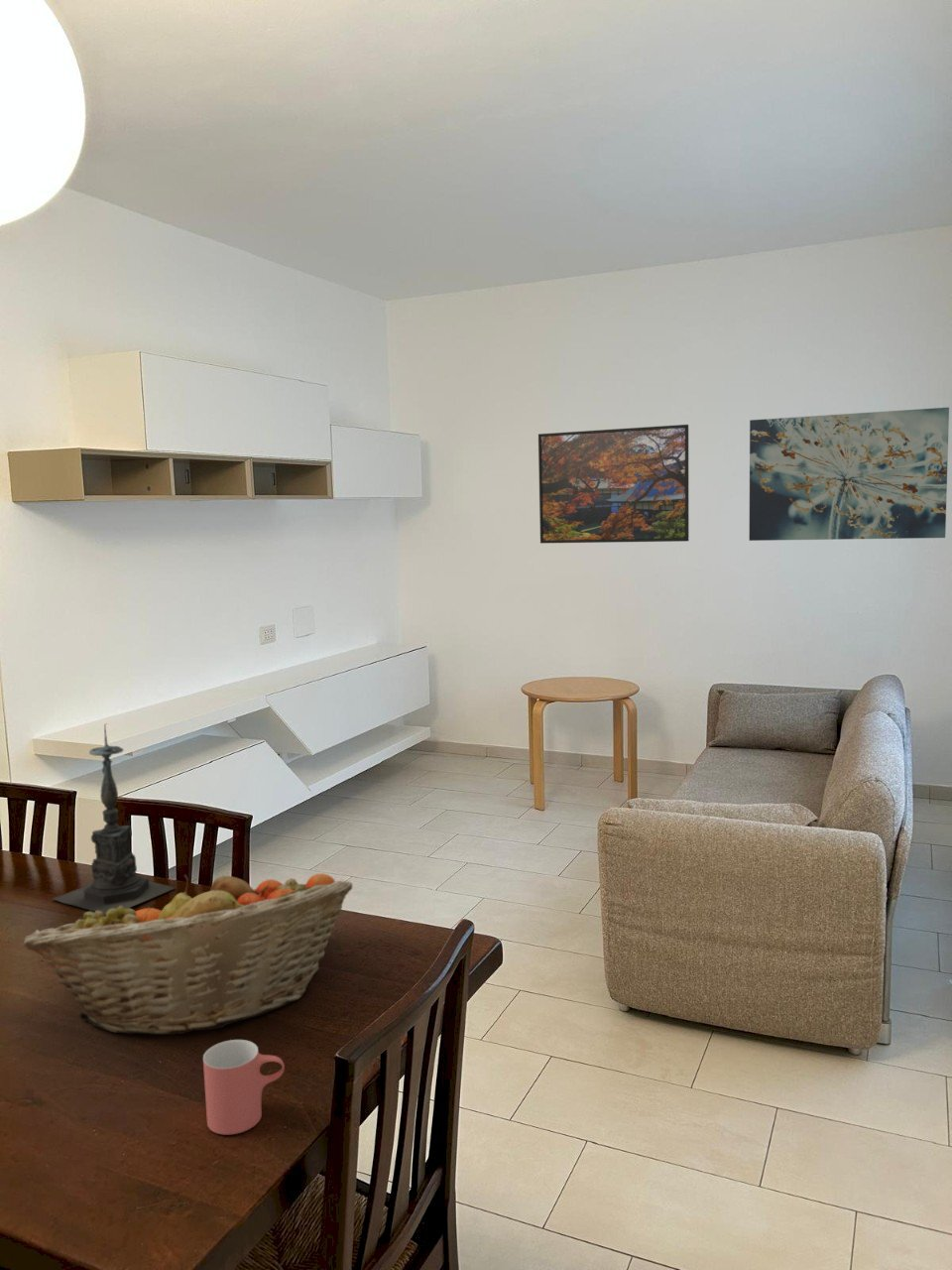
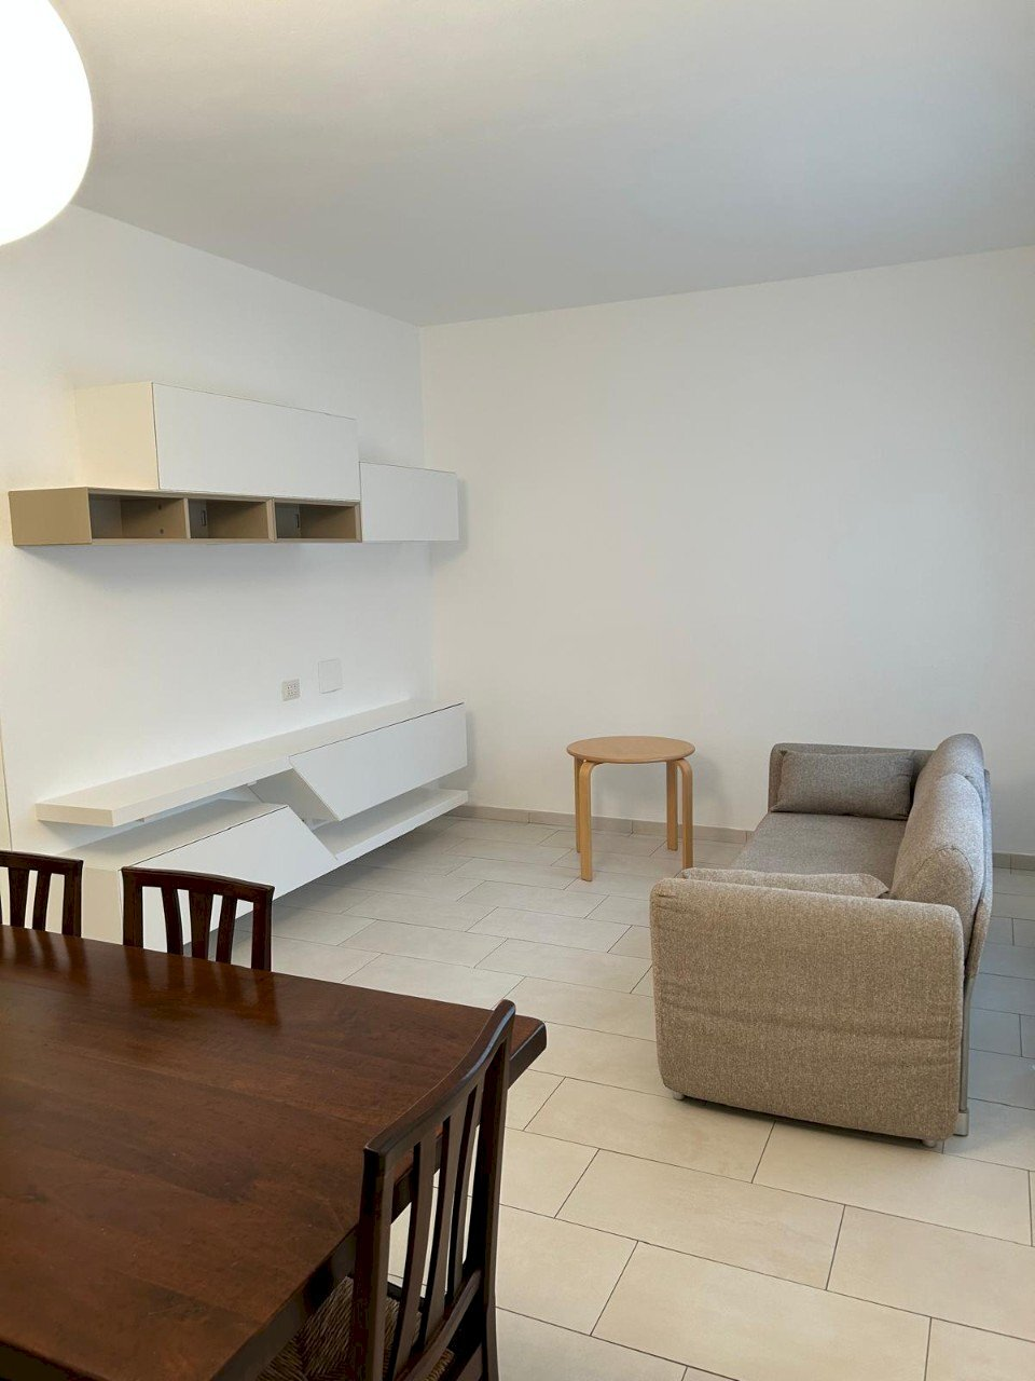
- cup [202,1039,286,1136]
- fruit basket [22,872,354,1036]
- candle holder [51,722,177,916]
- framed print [537,424,690,545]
- wall art [748,407,950,542]
